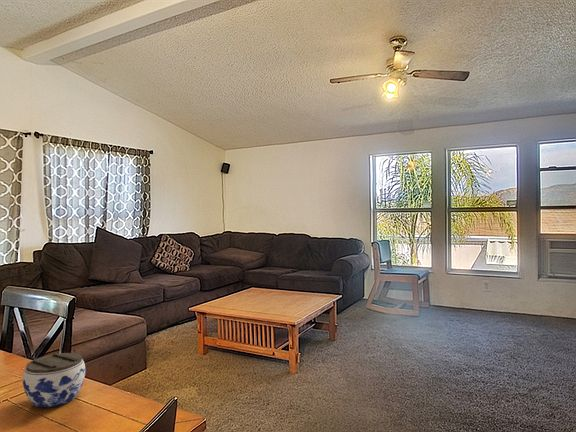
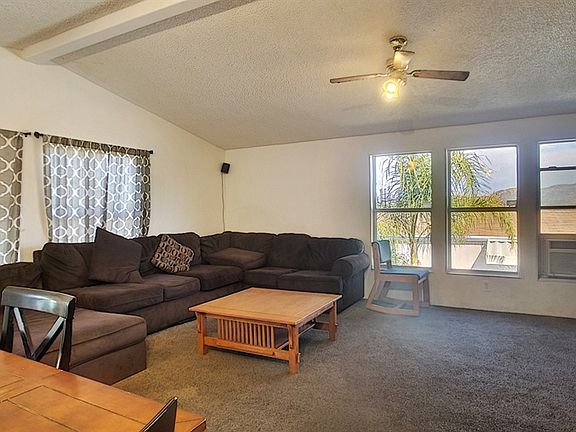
- jar [22,352,86,408]
